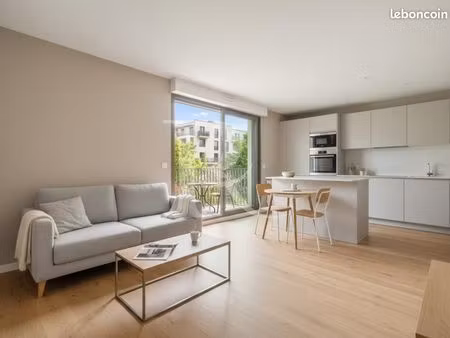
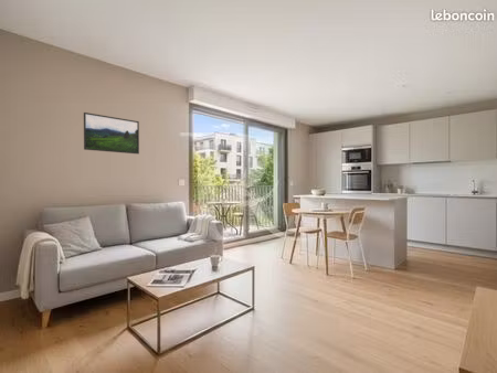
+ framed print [83,111,140,154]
